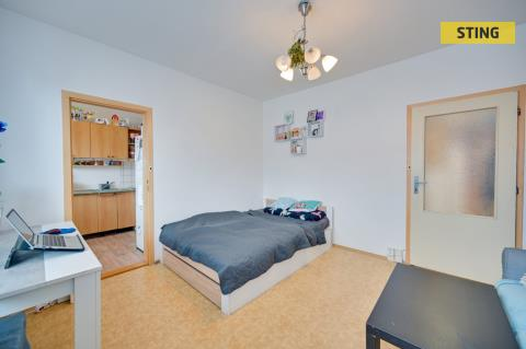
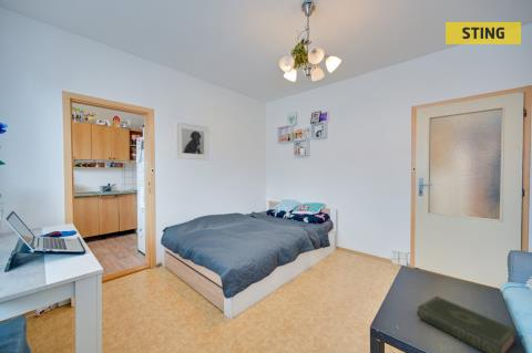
+ book [416,295,518,353]
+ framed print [174,121,209,160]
